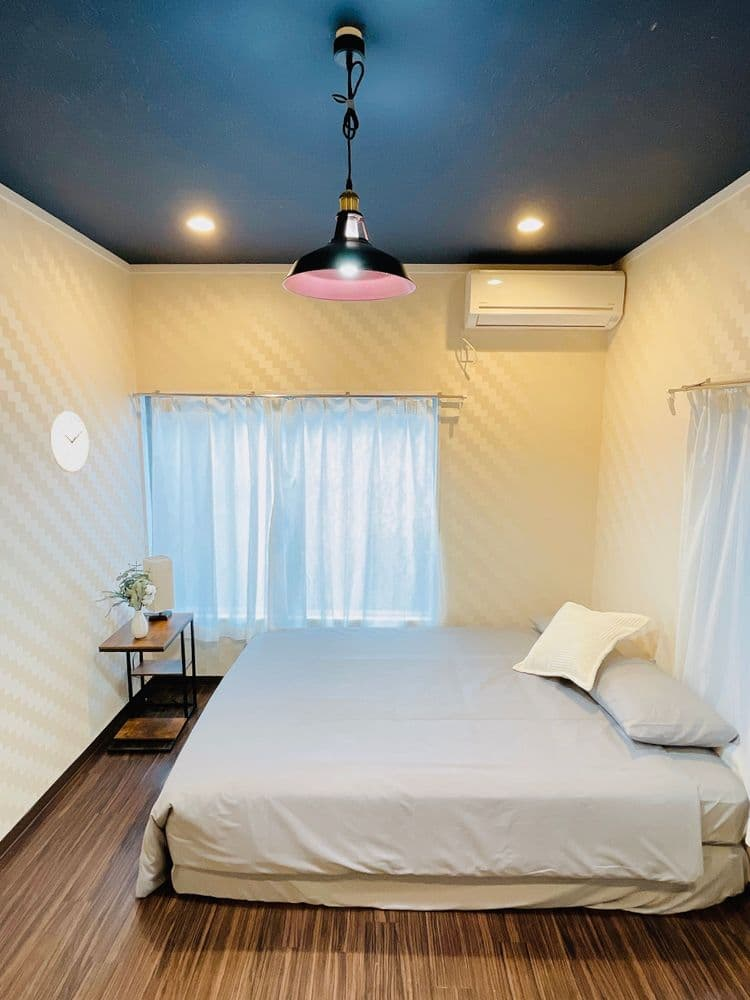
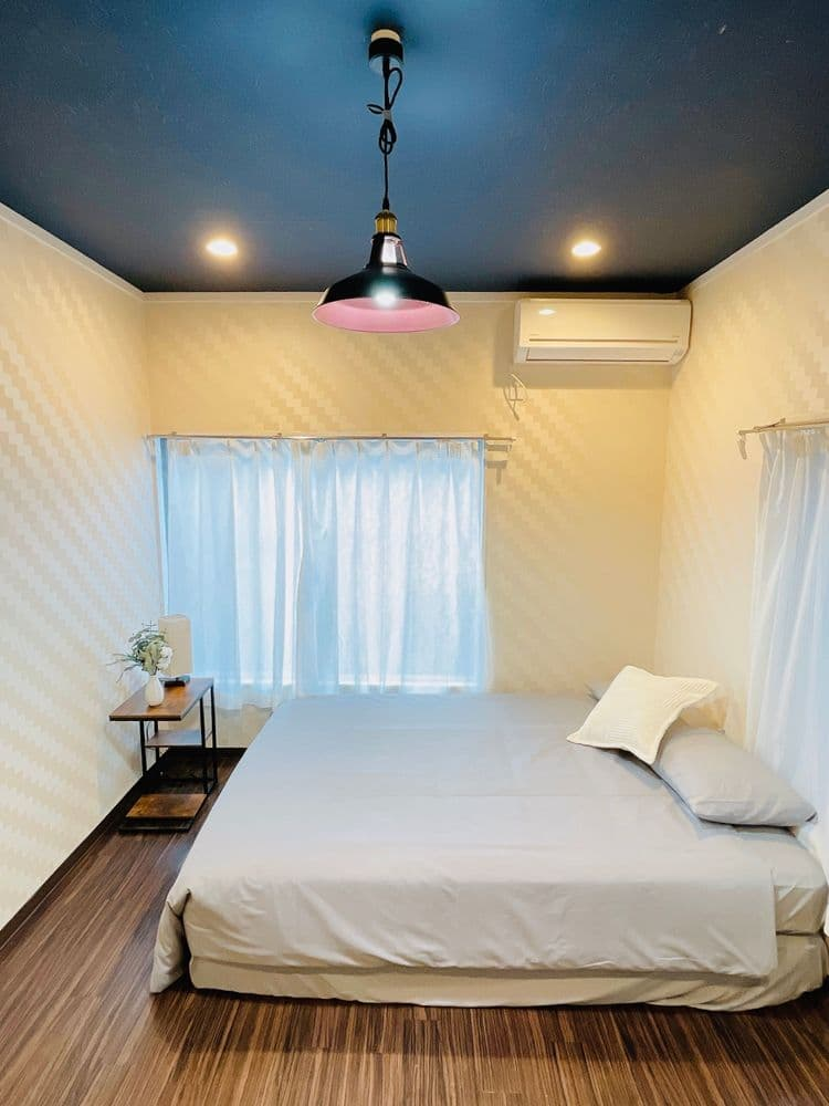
- wall clock [49,410,90,474]
